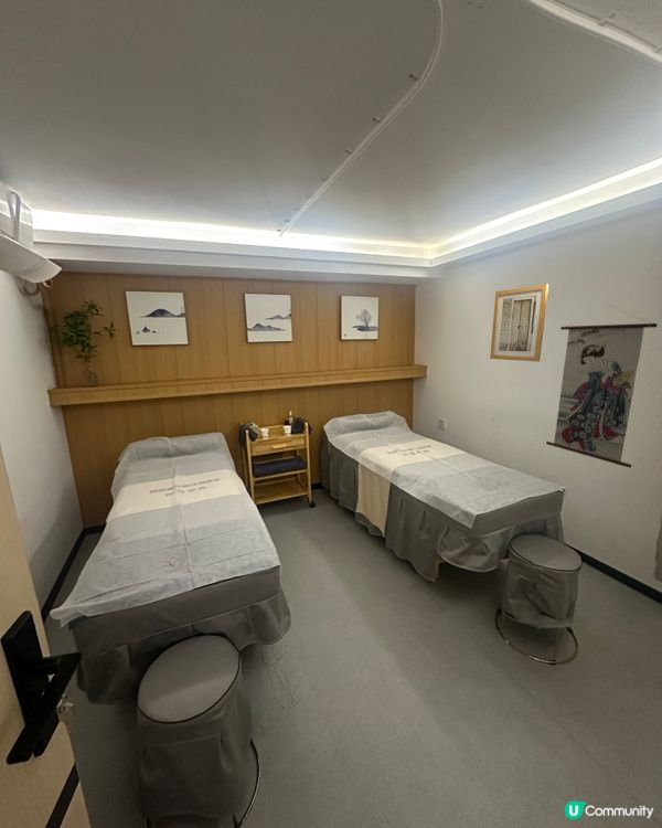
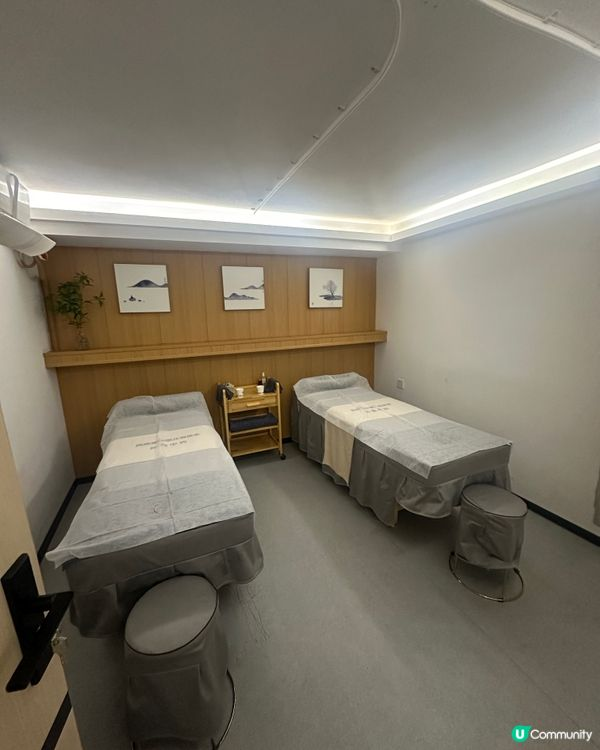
- wall art [489,283,549,363]
- wall scroll [545,304,659,469]
